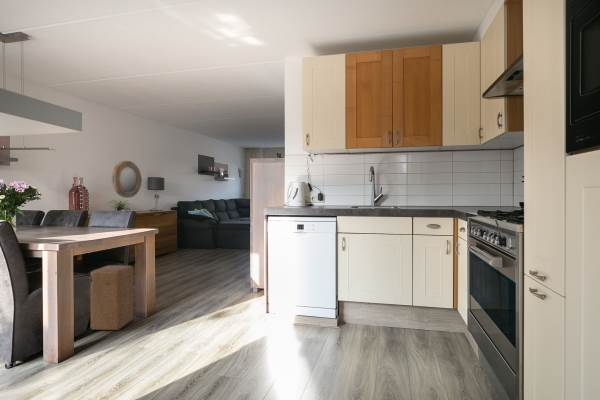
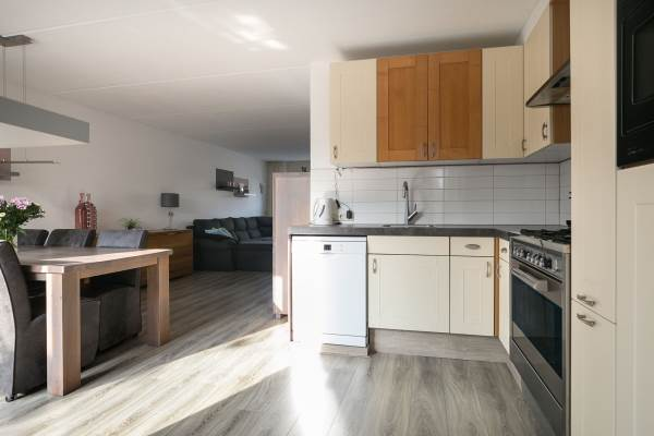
- home mirror [111,160,143,199]
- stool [89,265,134,331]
